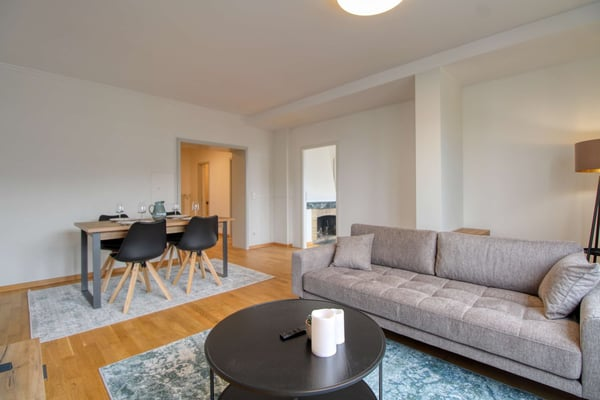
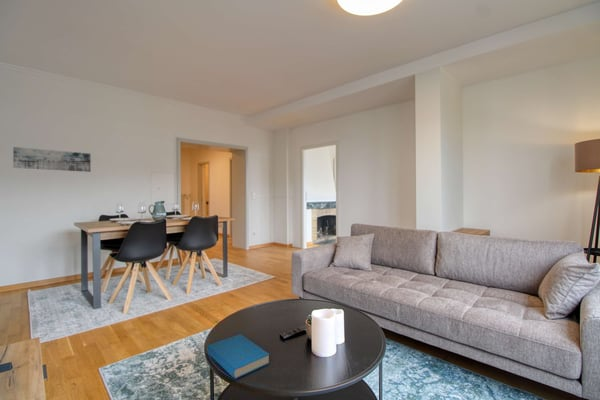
+ book [207,333,270,380]
+ wall art [12,146,92,173]
